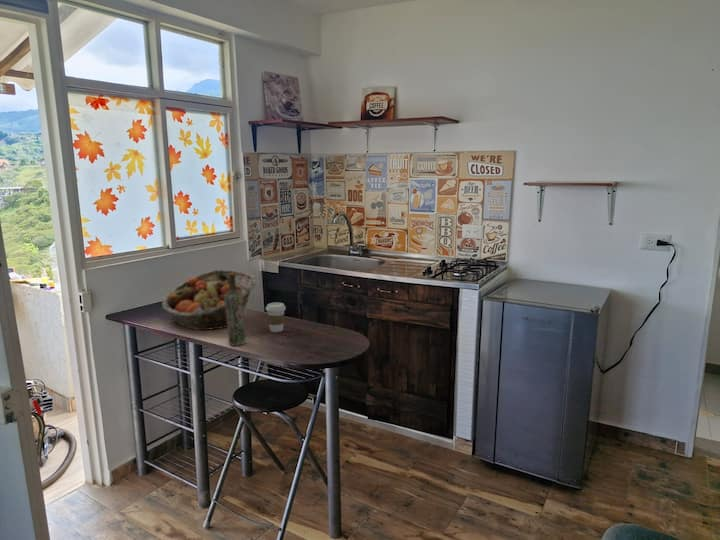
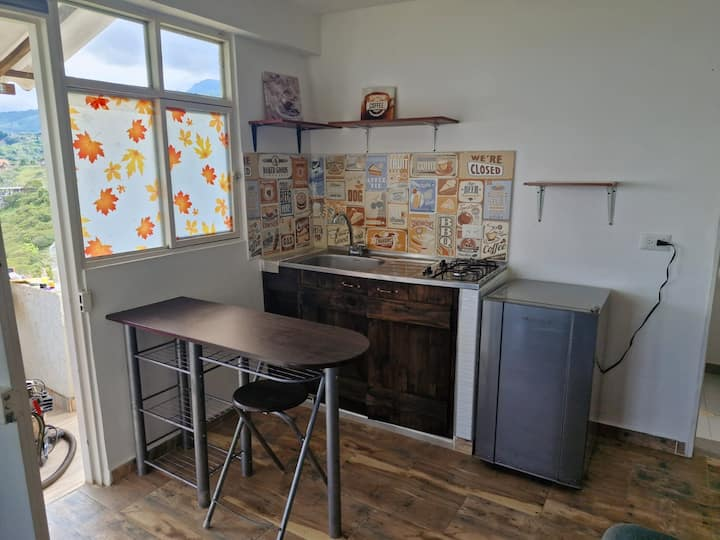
- fruit basket [161,269,257,331]
- coffee cup [265,301,287,333]
- bottle [224,273,247,346]
